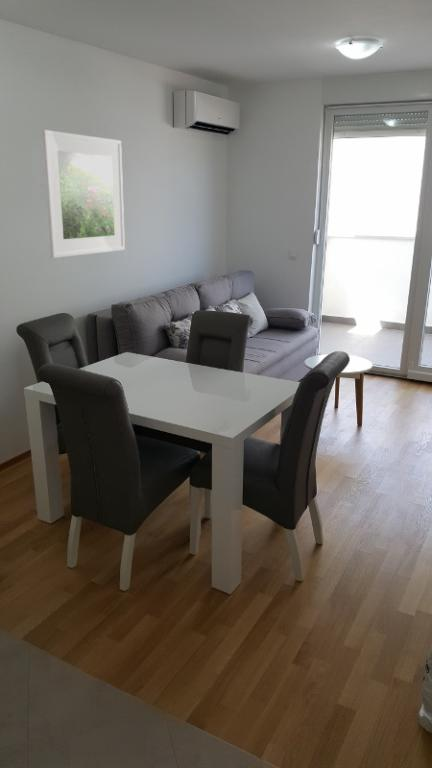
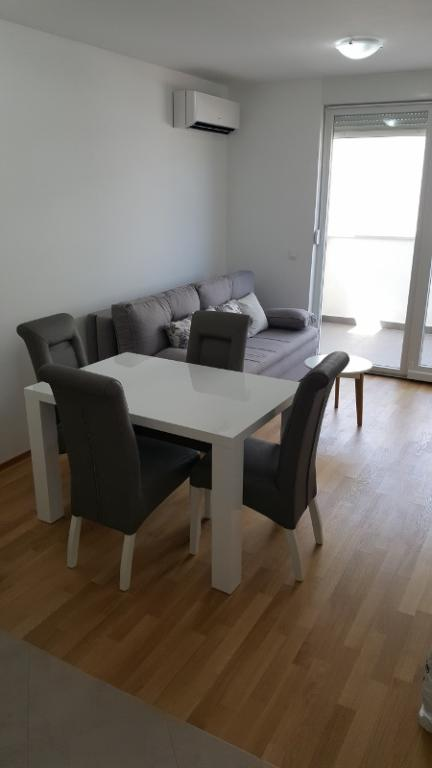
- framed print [41,129,126,259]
